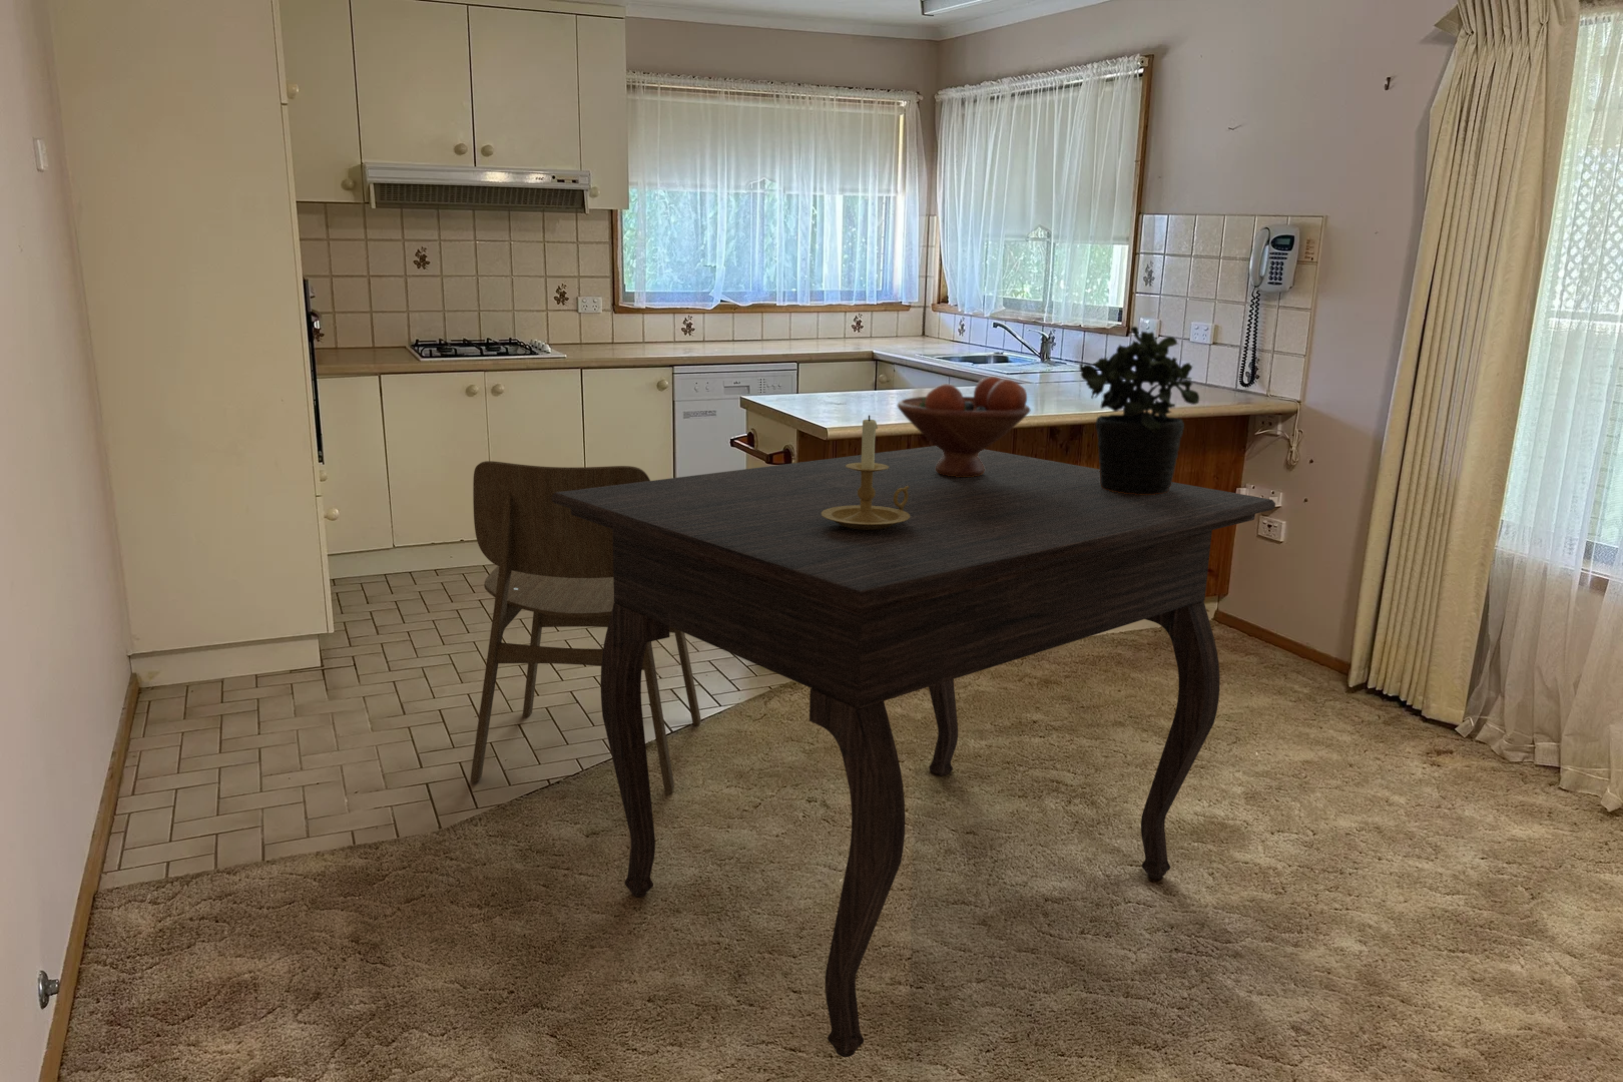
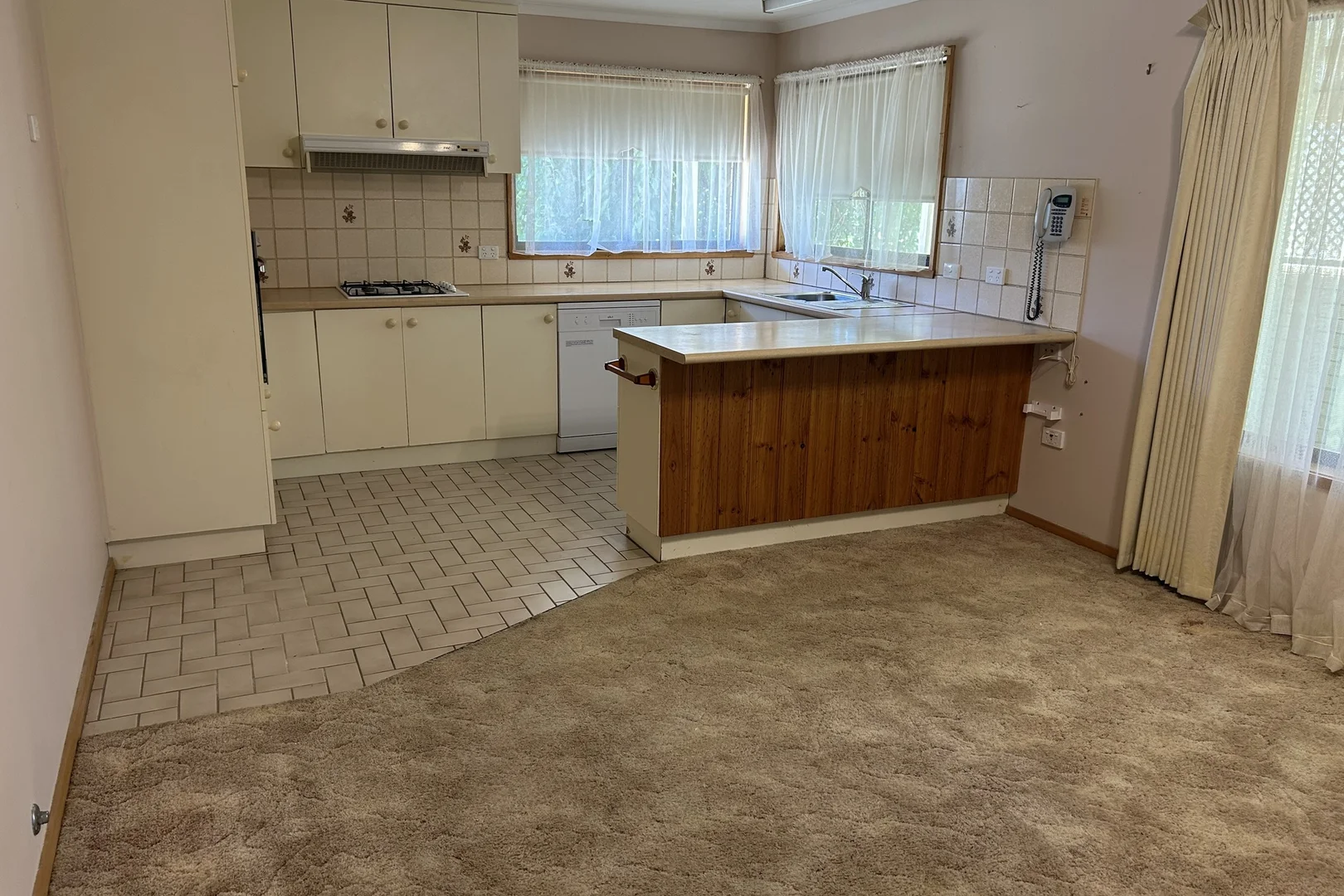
- potted plant [1078,326,1200,495]
- fruit bowl [897,376,1031,477]
- dining chair [470,460,703,793]
- dining table [551,444,1276,1058]
- candle holder [821,414,909,530]
